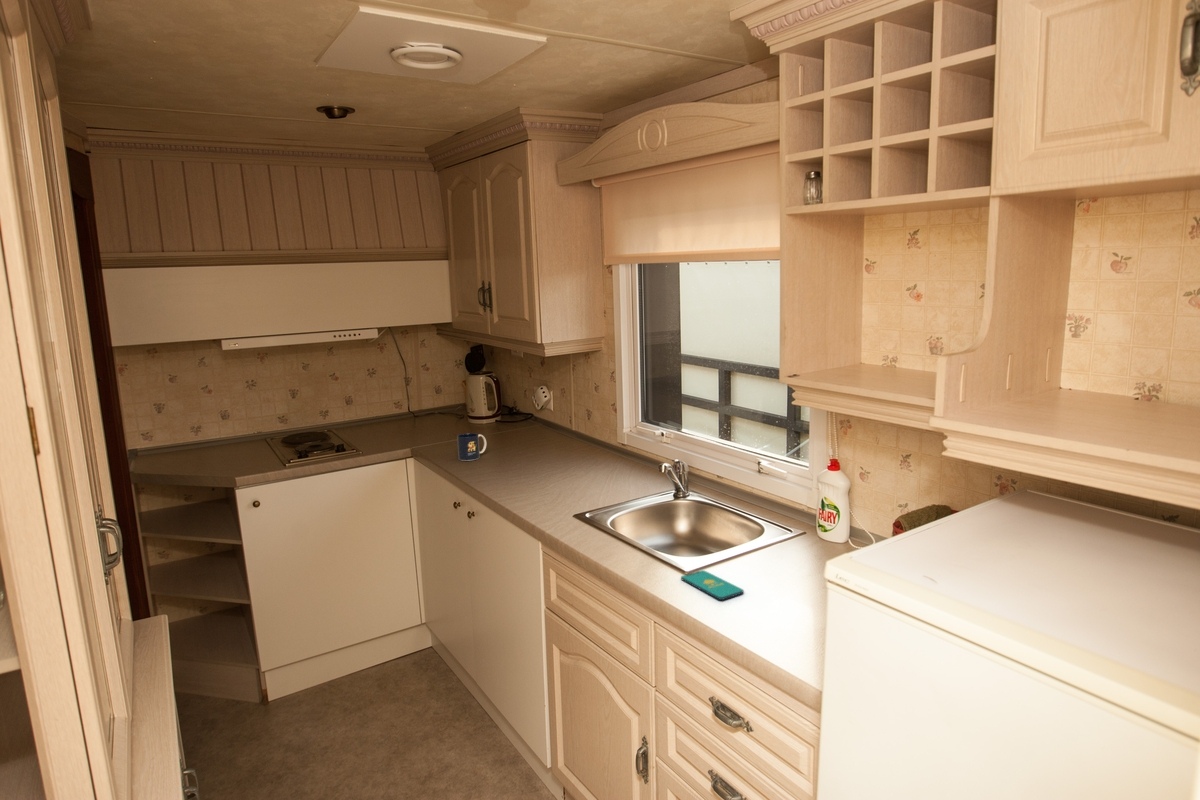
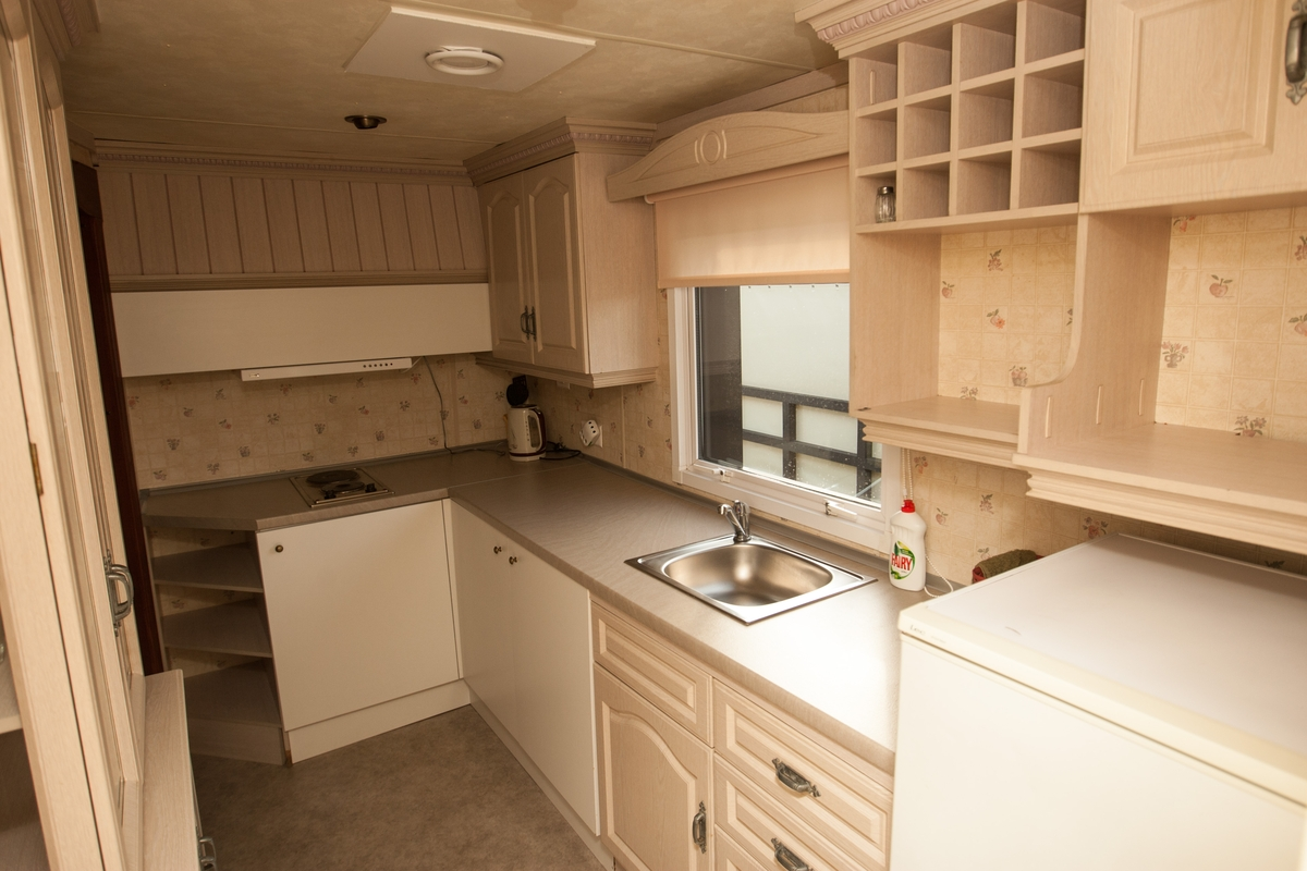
- mug [456,432,487,462]
- smartphone [680,569,744,601]
